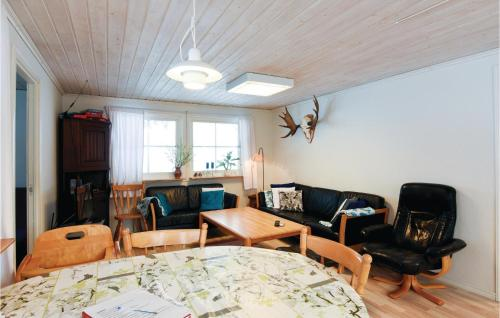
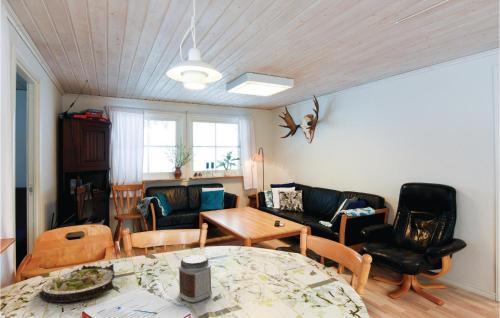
+ salad plate [38,263,116,303]
+ jar [178,254,213,303]
